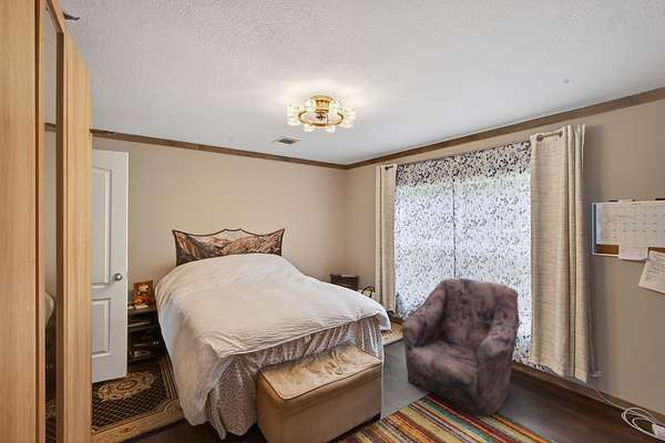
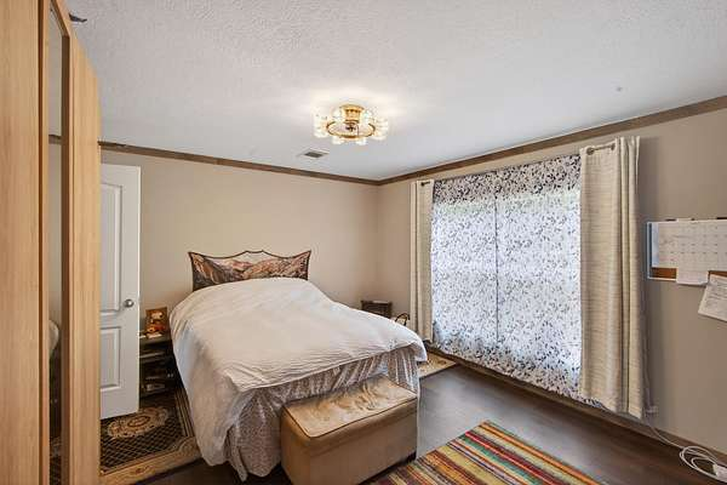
- armchair [400,276,521,418]
